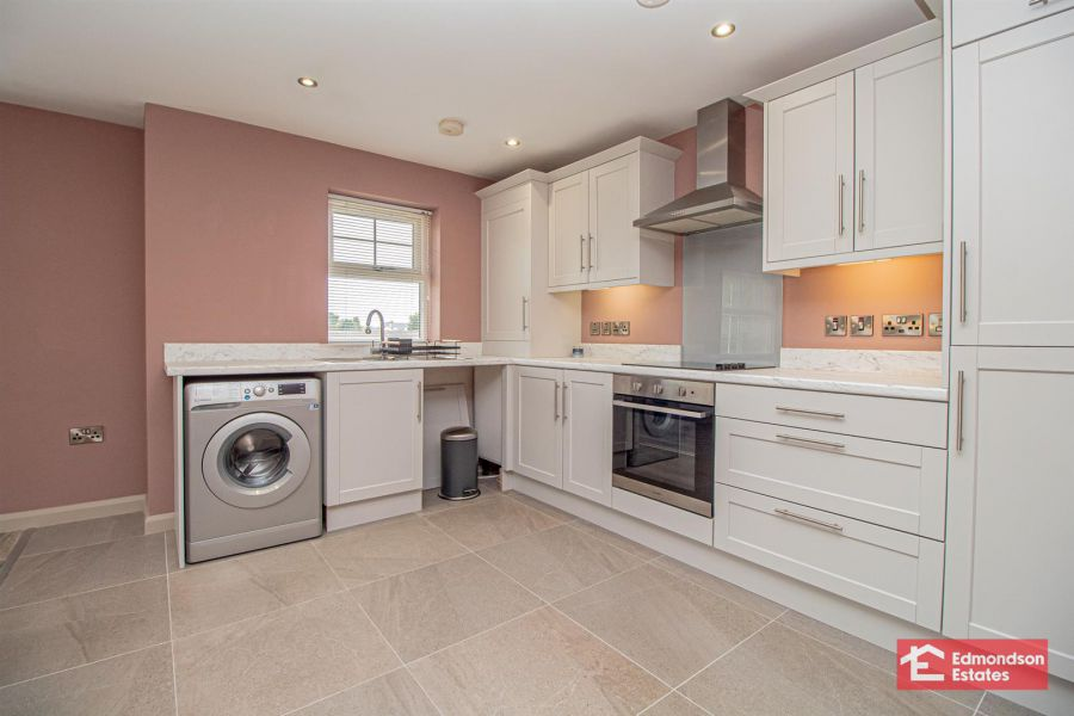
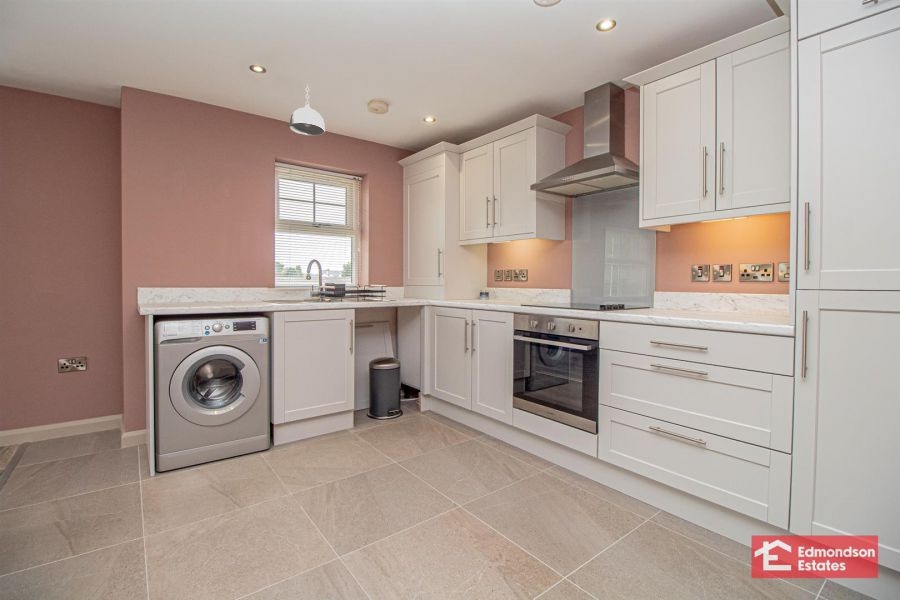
+ pendant light [288,83,326,136]
